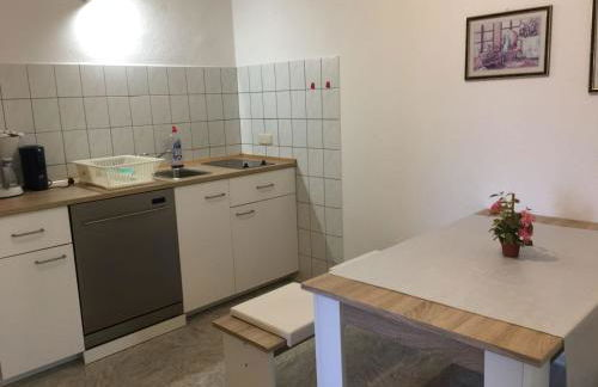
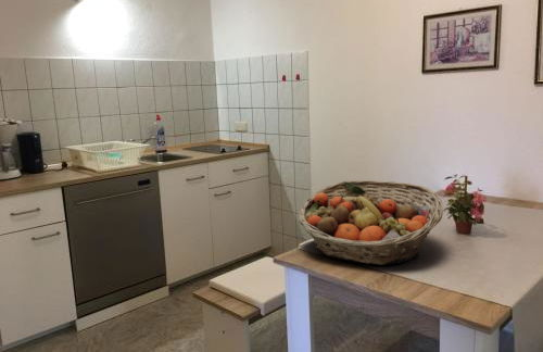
+ fruit basket [298,179,444,266]
